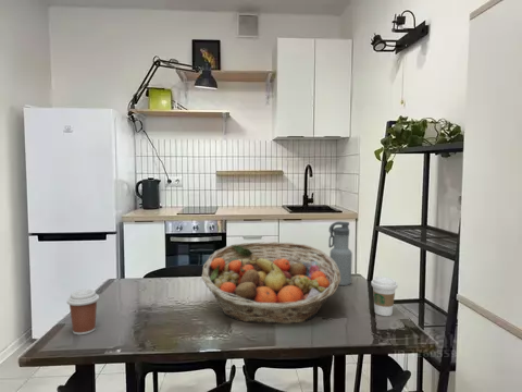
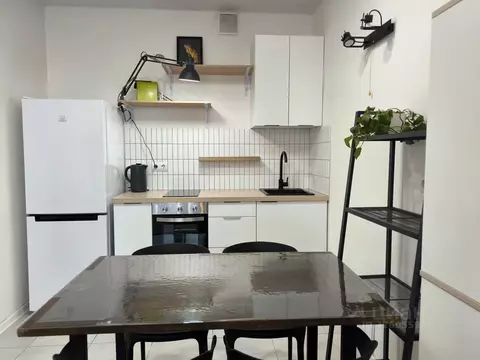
- coffee cup [66,289,100,335]
- water bottle [327,220,353,286]
- fruit basket [200,241,340,324]
- coffee cup [370,275,399,317]
